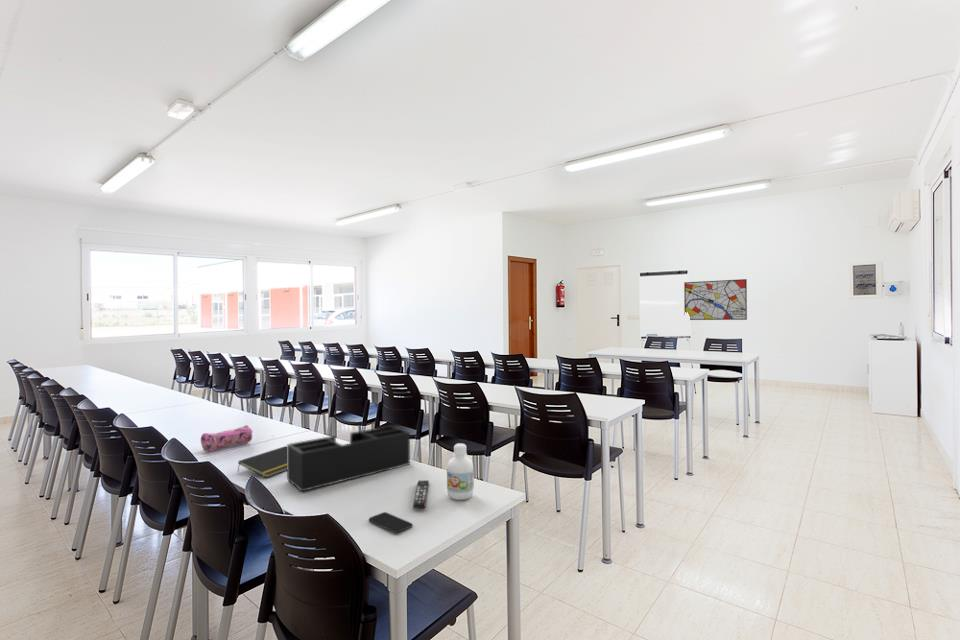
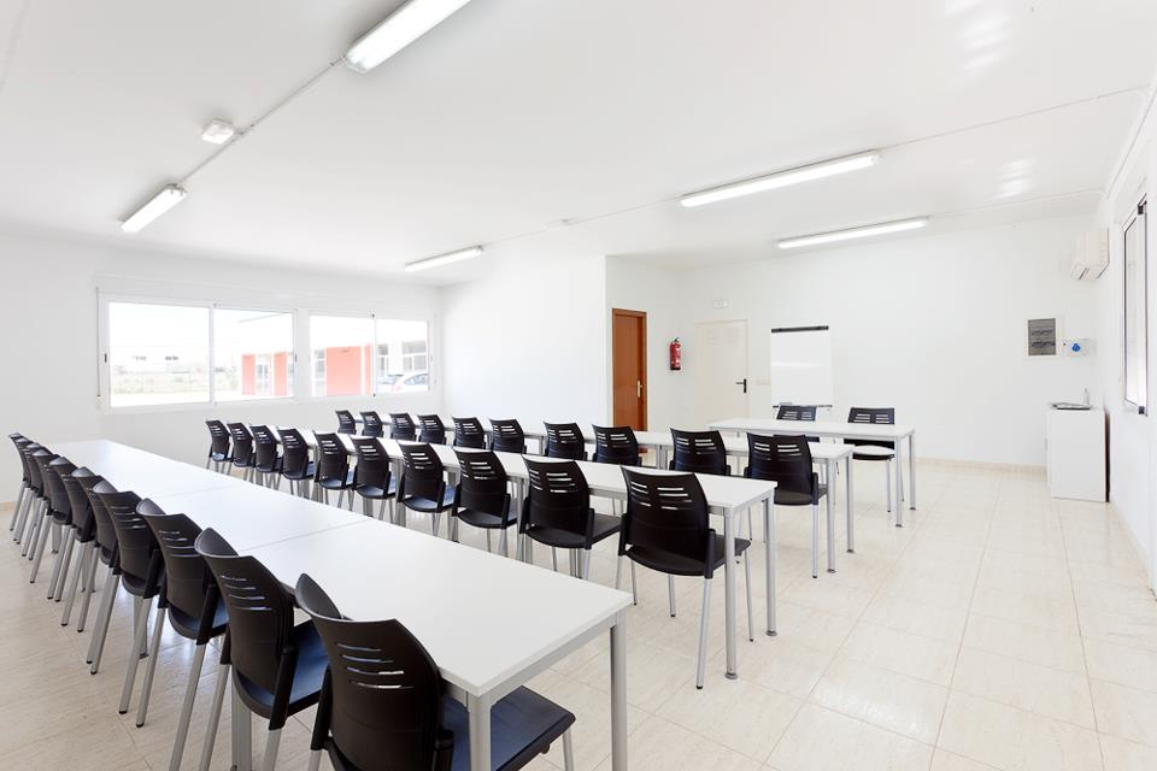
- smartphone [368,511,414,534]
- desk organizer [286,425,411,492]
- remote control [412,479,430,510]
- wall art [683,278,748,321]
- pencil case [200,424,254,453]
- bottle [446,442,475,501]
- notepad [236,445,287,479]
